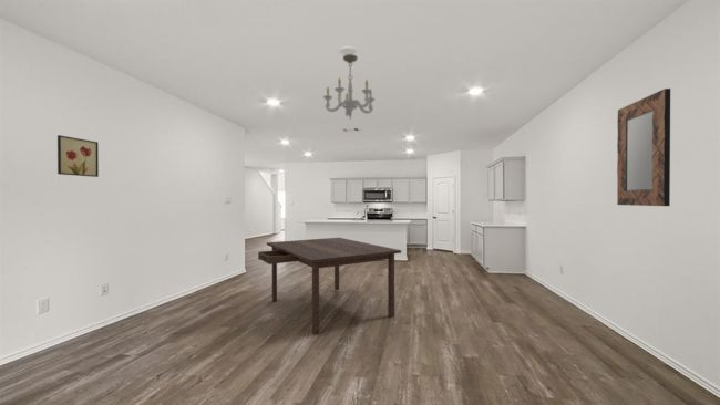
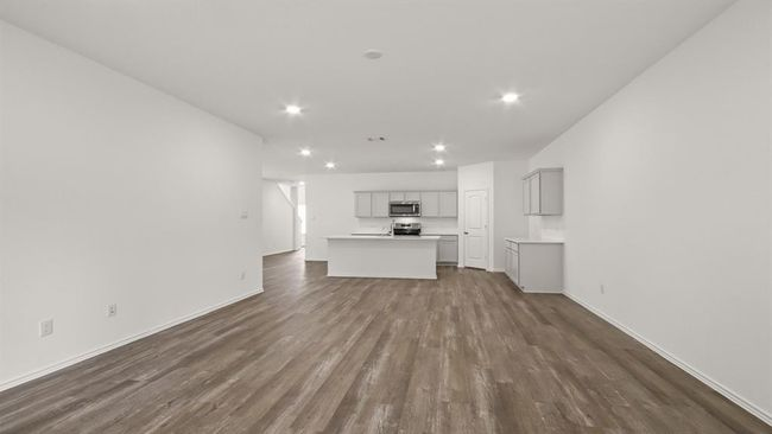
- home mirror [616,87,671,207]
- chandelier [322,53,376,120]
- wall art [56,134,100,178]
- dining table [257,237,402,336]
